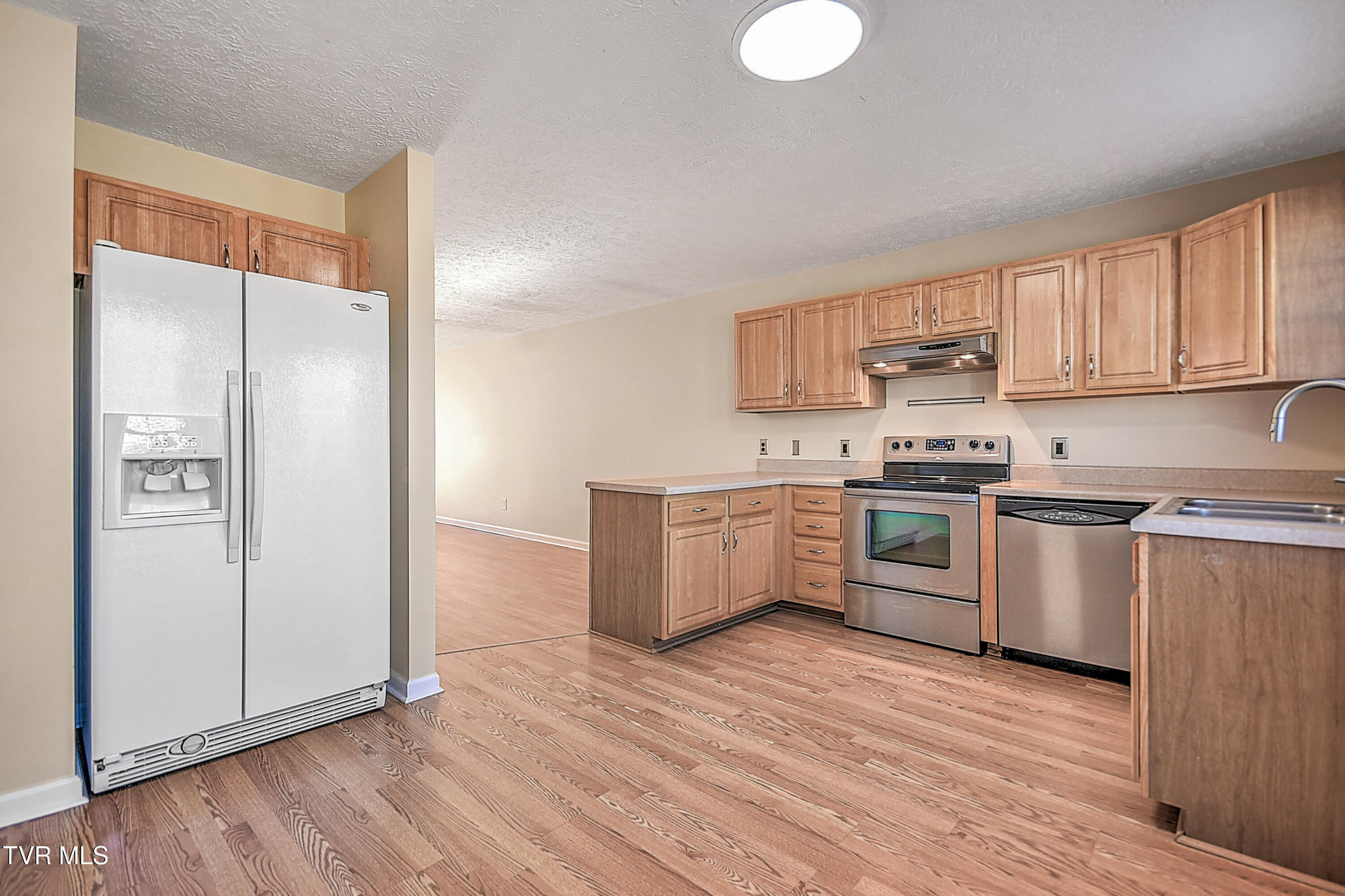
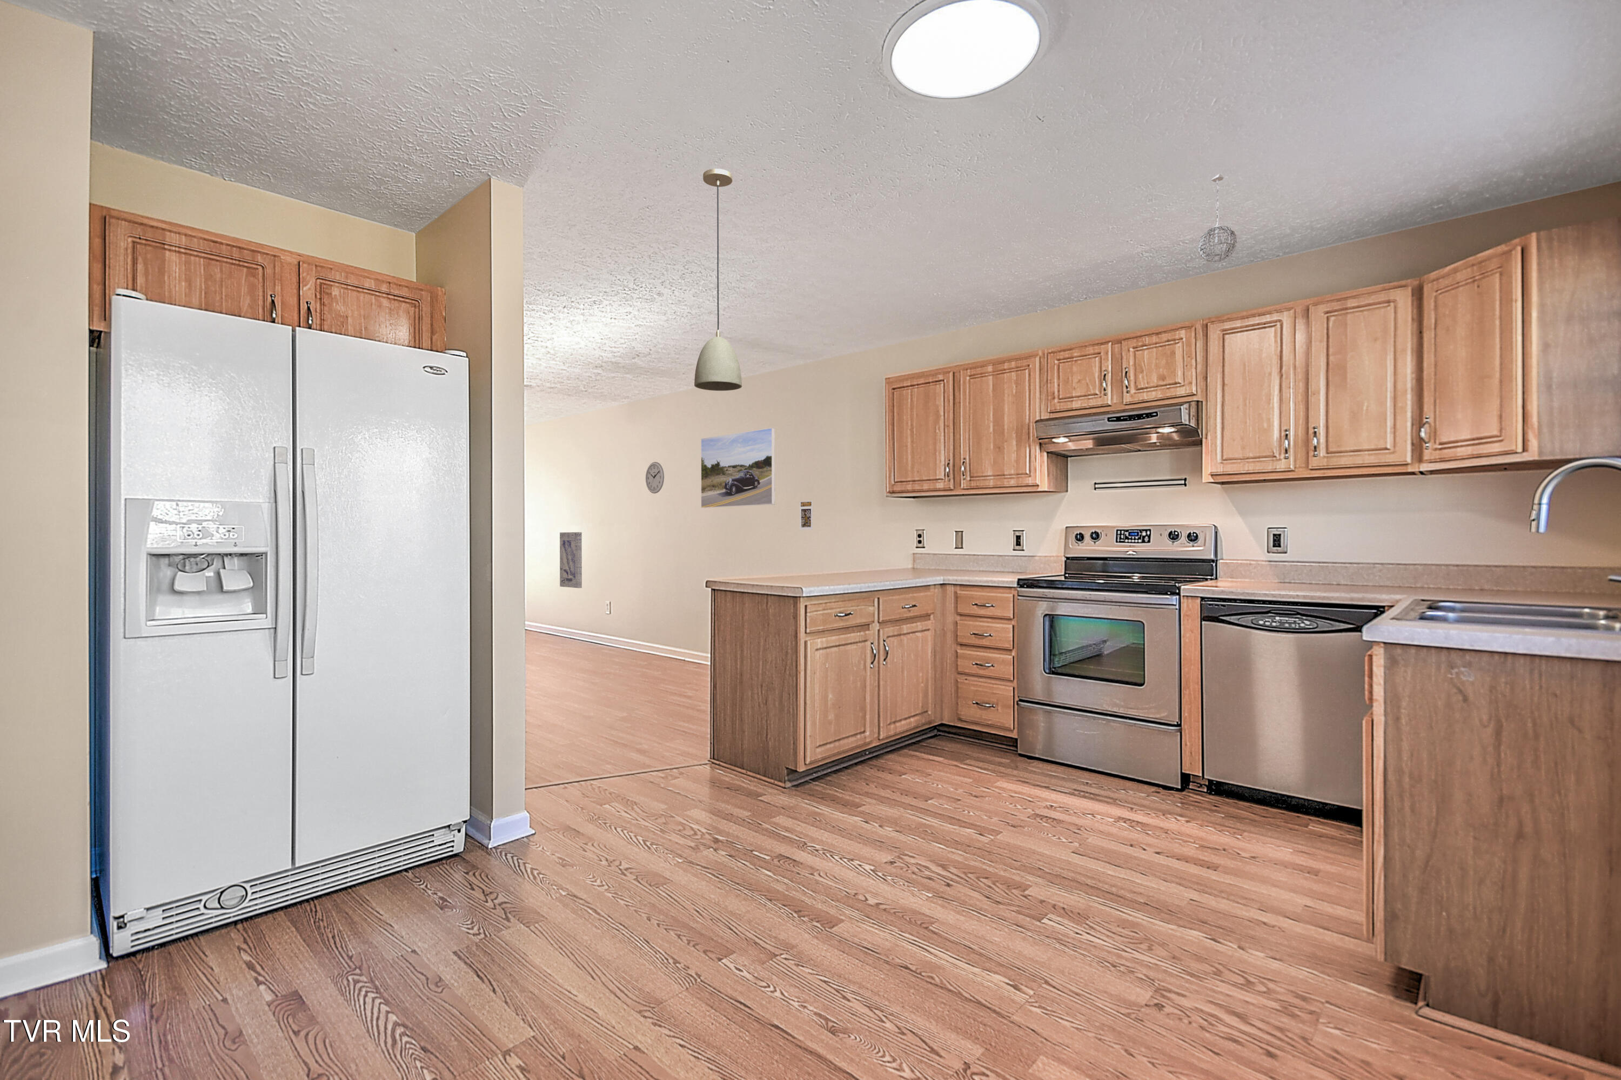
+ light fixture [694,168,742,392]
+ wall clock [645,462,664,494]
+ pendant light [1198,172,1238,263]
+ trading card display case [799,500,814,530]
+ wall art [559,532,582,589]
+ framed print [700,428,775,509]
